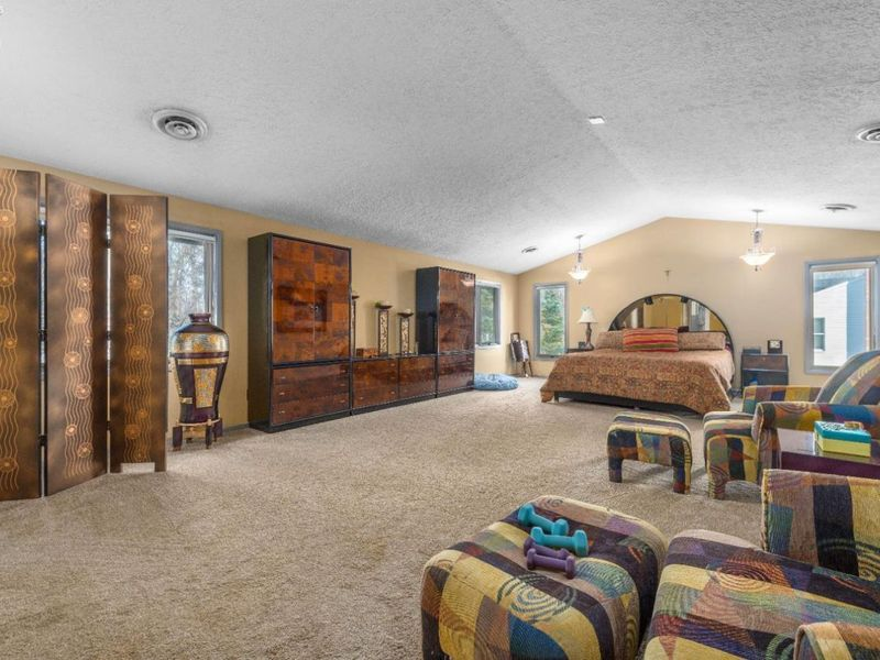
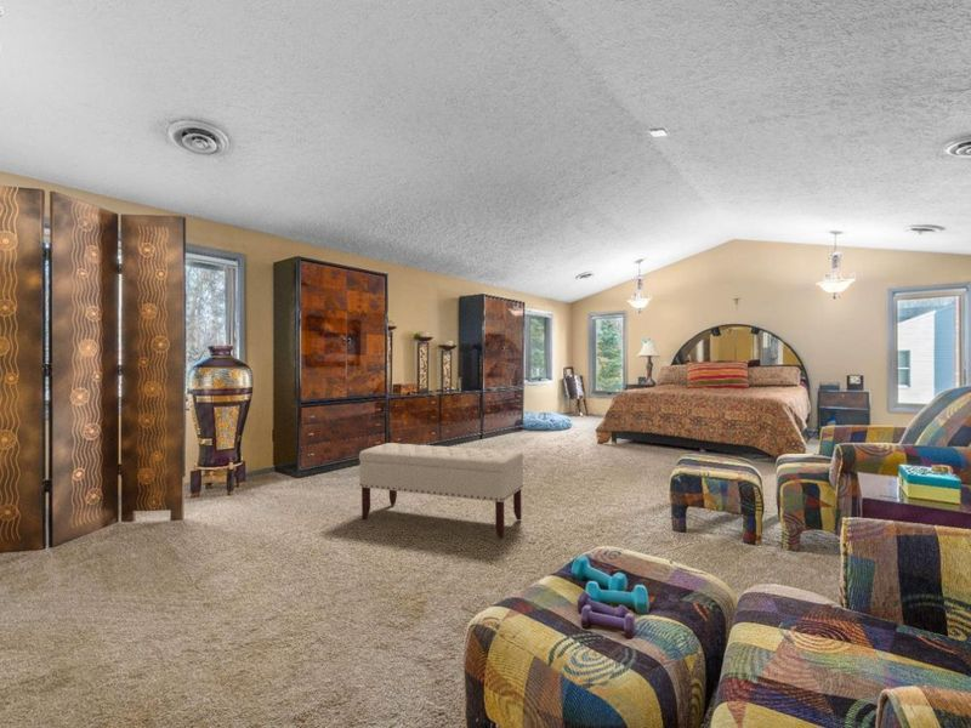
+ bench [358,442,524,539]
